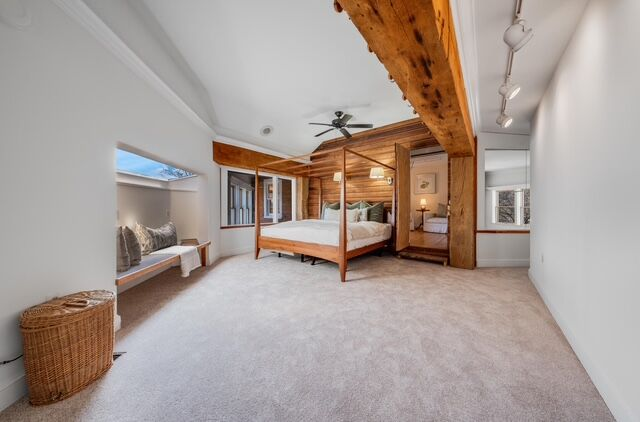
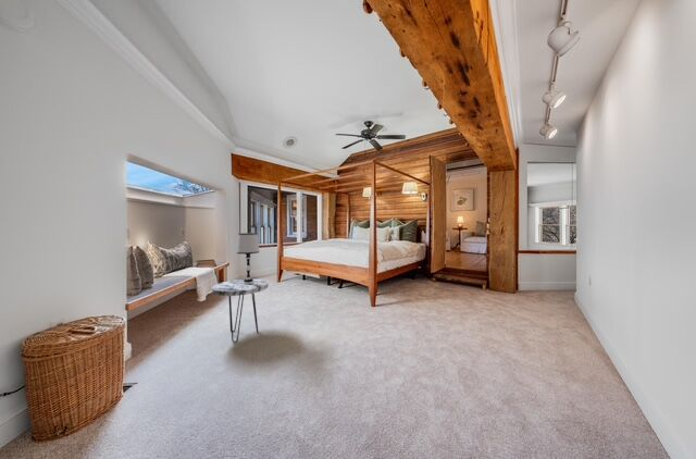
+ table lamp [236,232,260,284]
+ side table [211,278,270,344]
